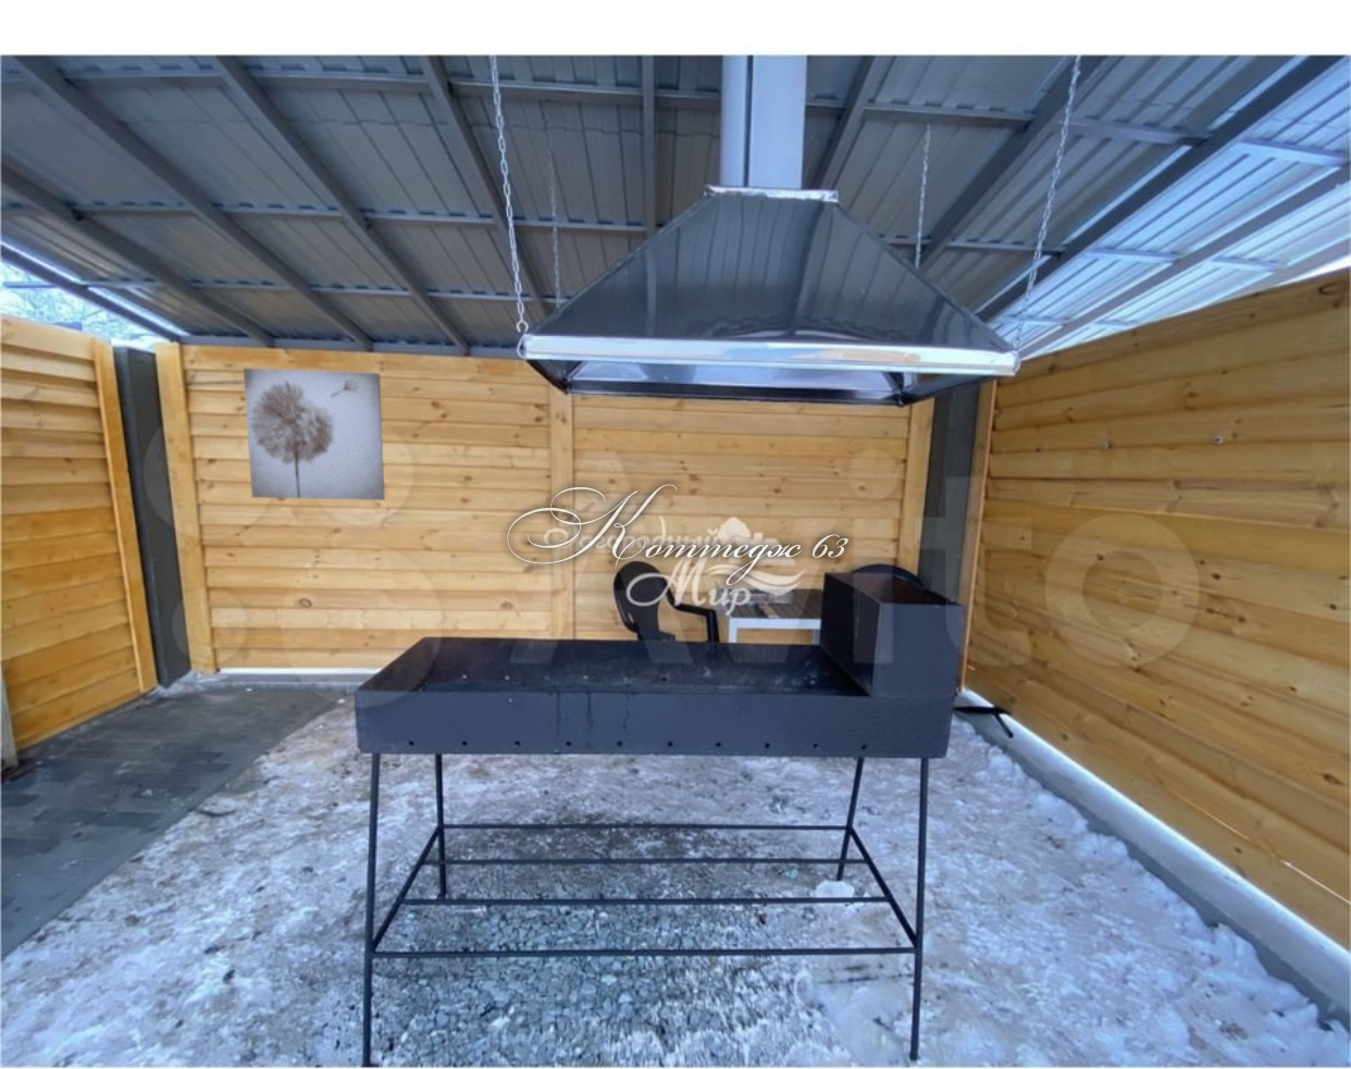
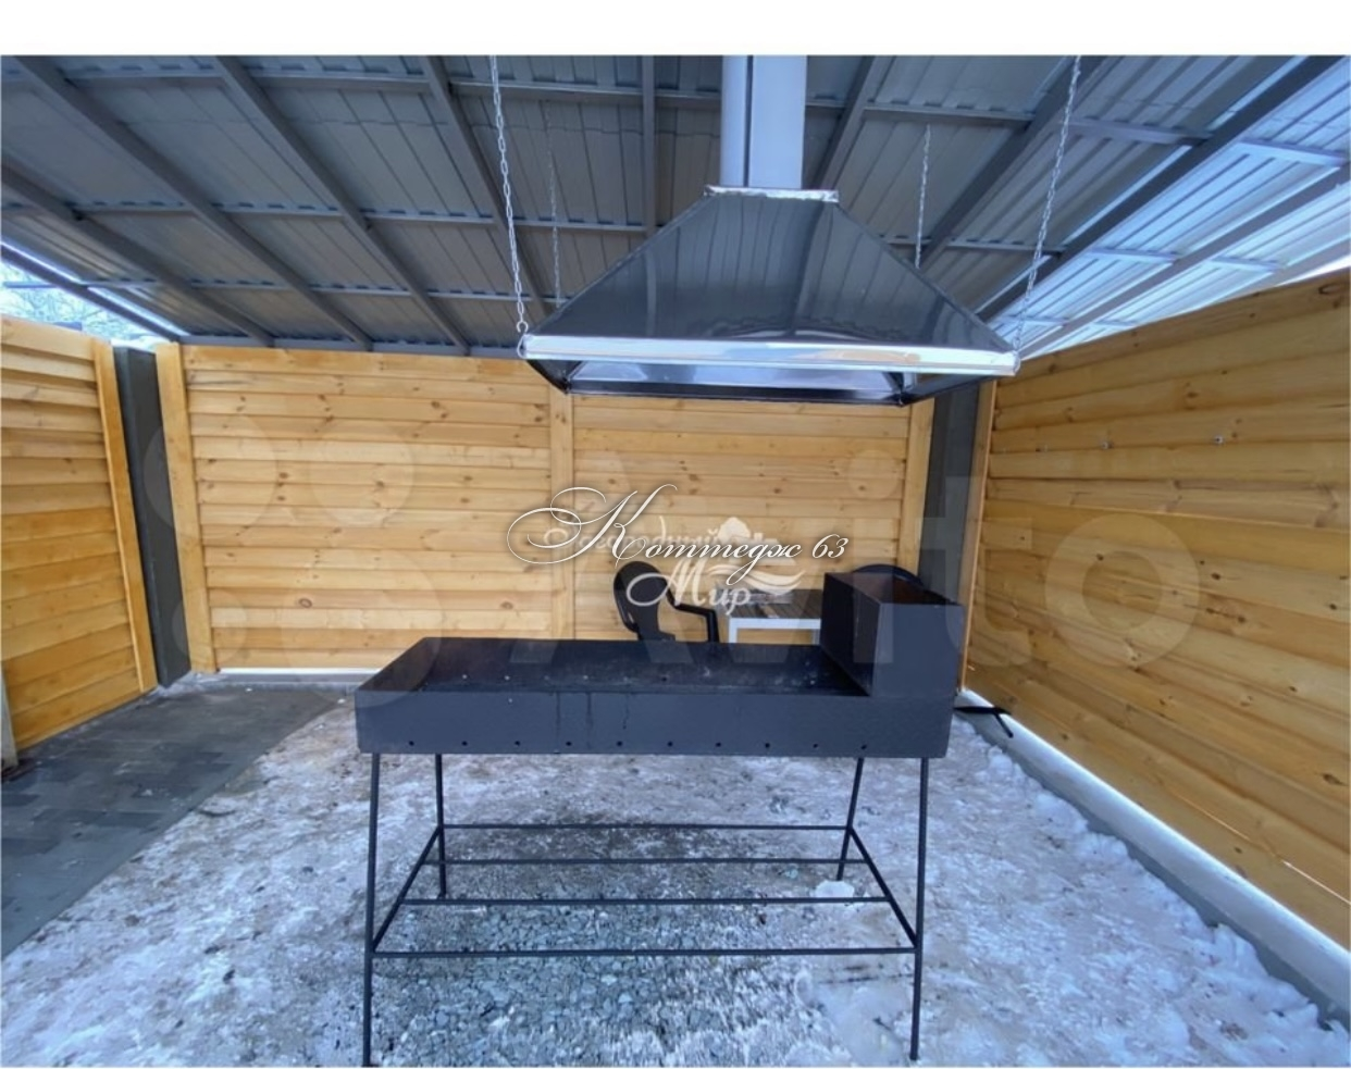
- wall art [242,366,386,501]
